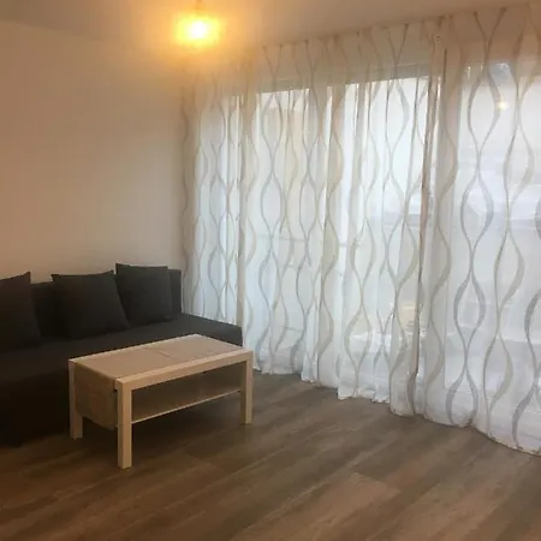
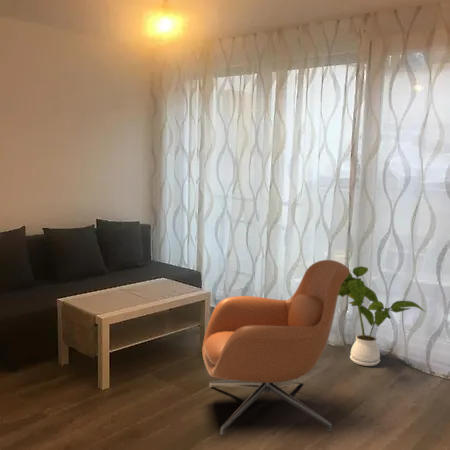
+ armchair [202,259,351,436]
+ house plant [338,265,425,367]
